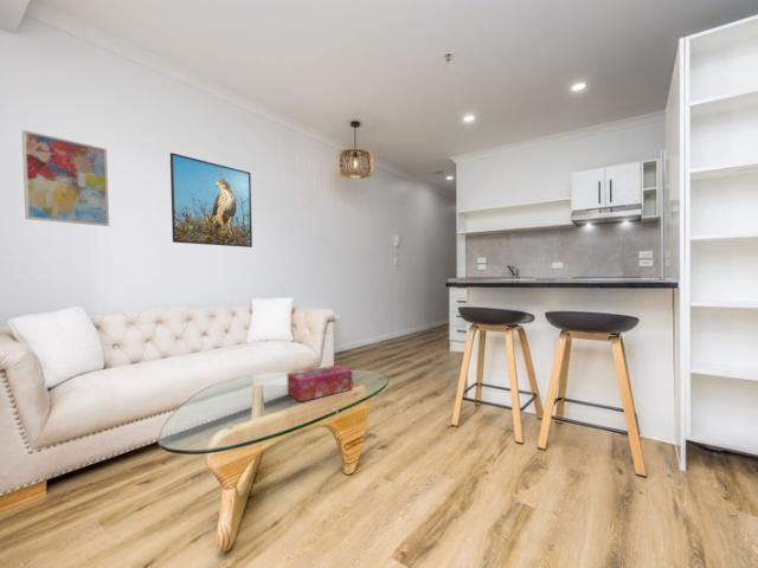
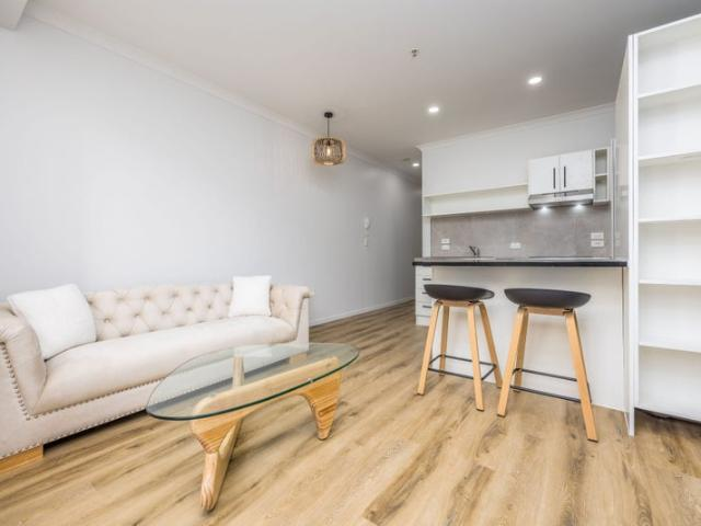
- tissue box [285,363,354,402]
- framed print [169,151,253,248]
- wall art [21,129,110,227]
